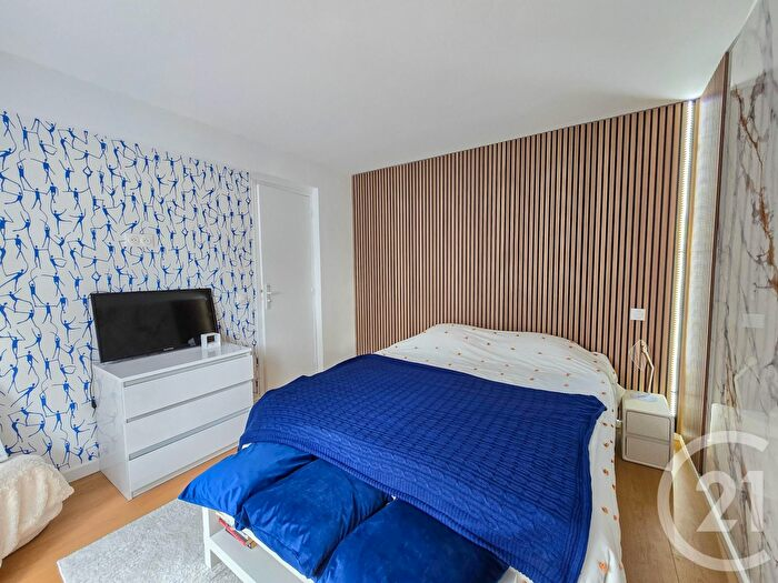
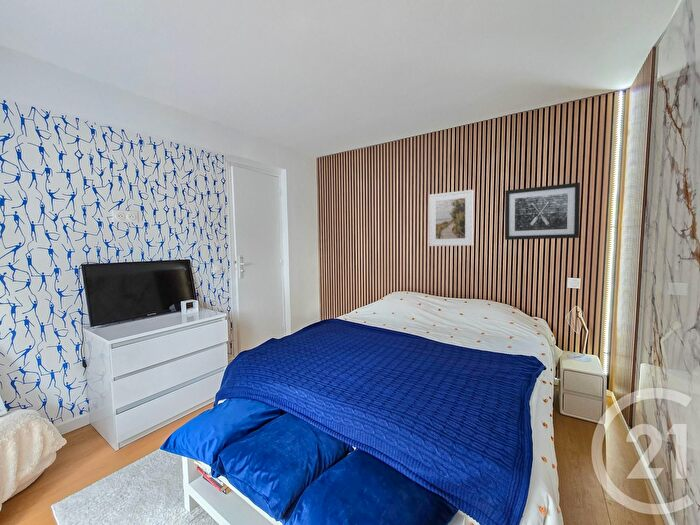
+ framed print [428,189,474,247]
+ wall art [504,182,581,241]
